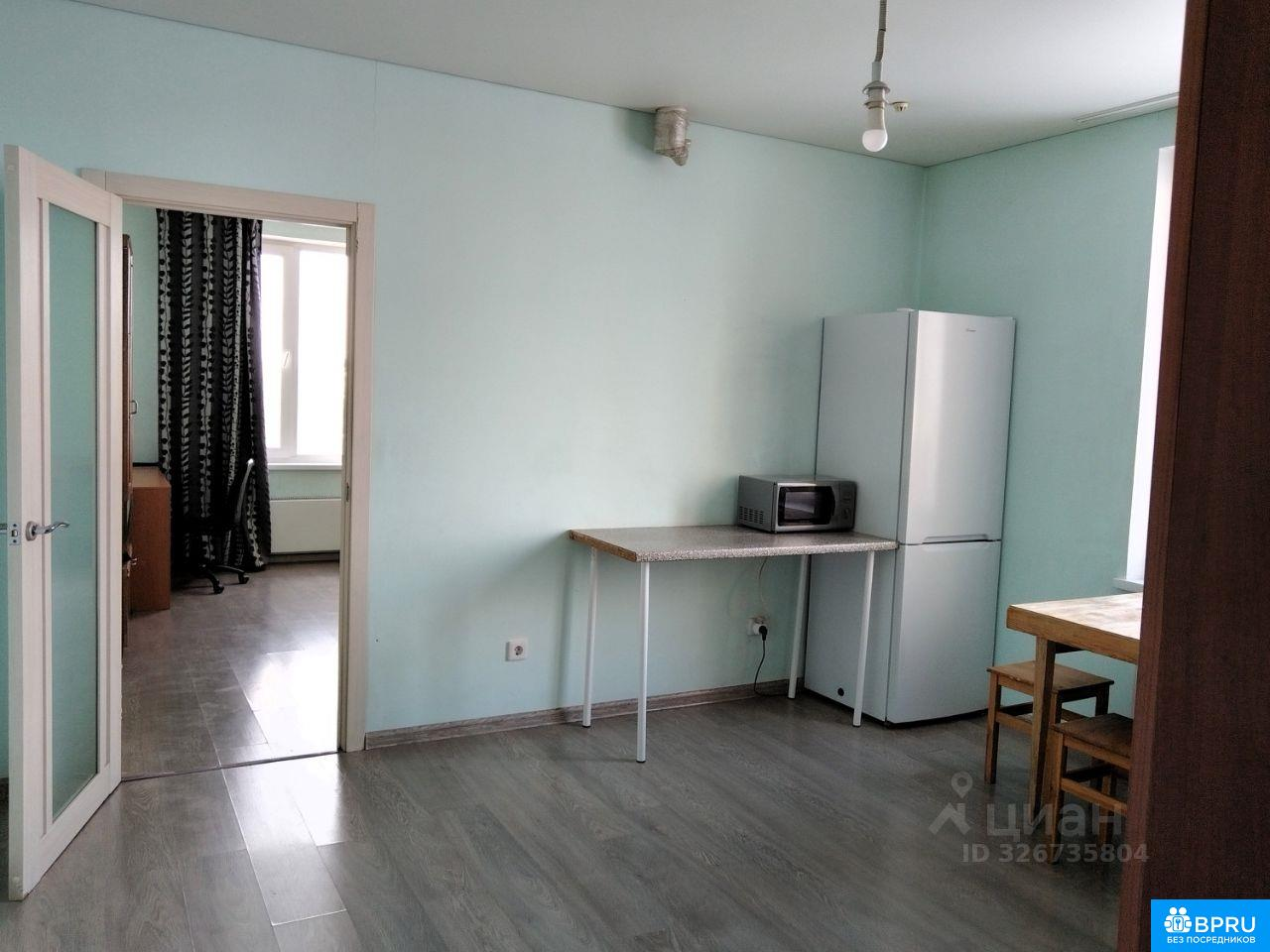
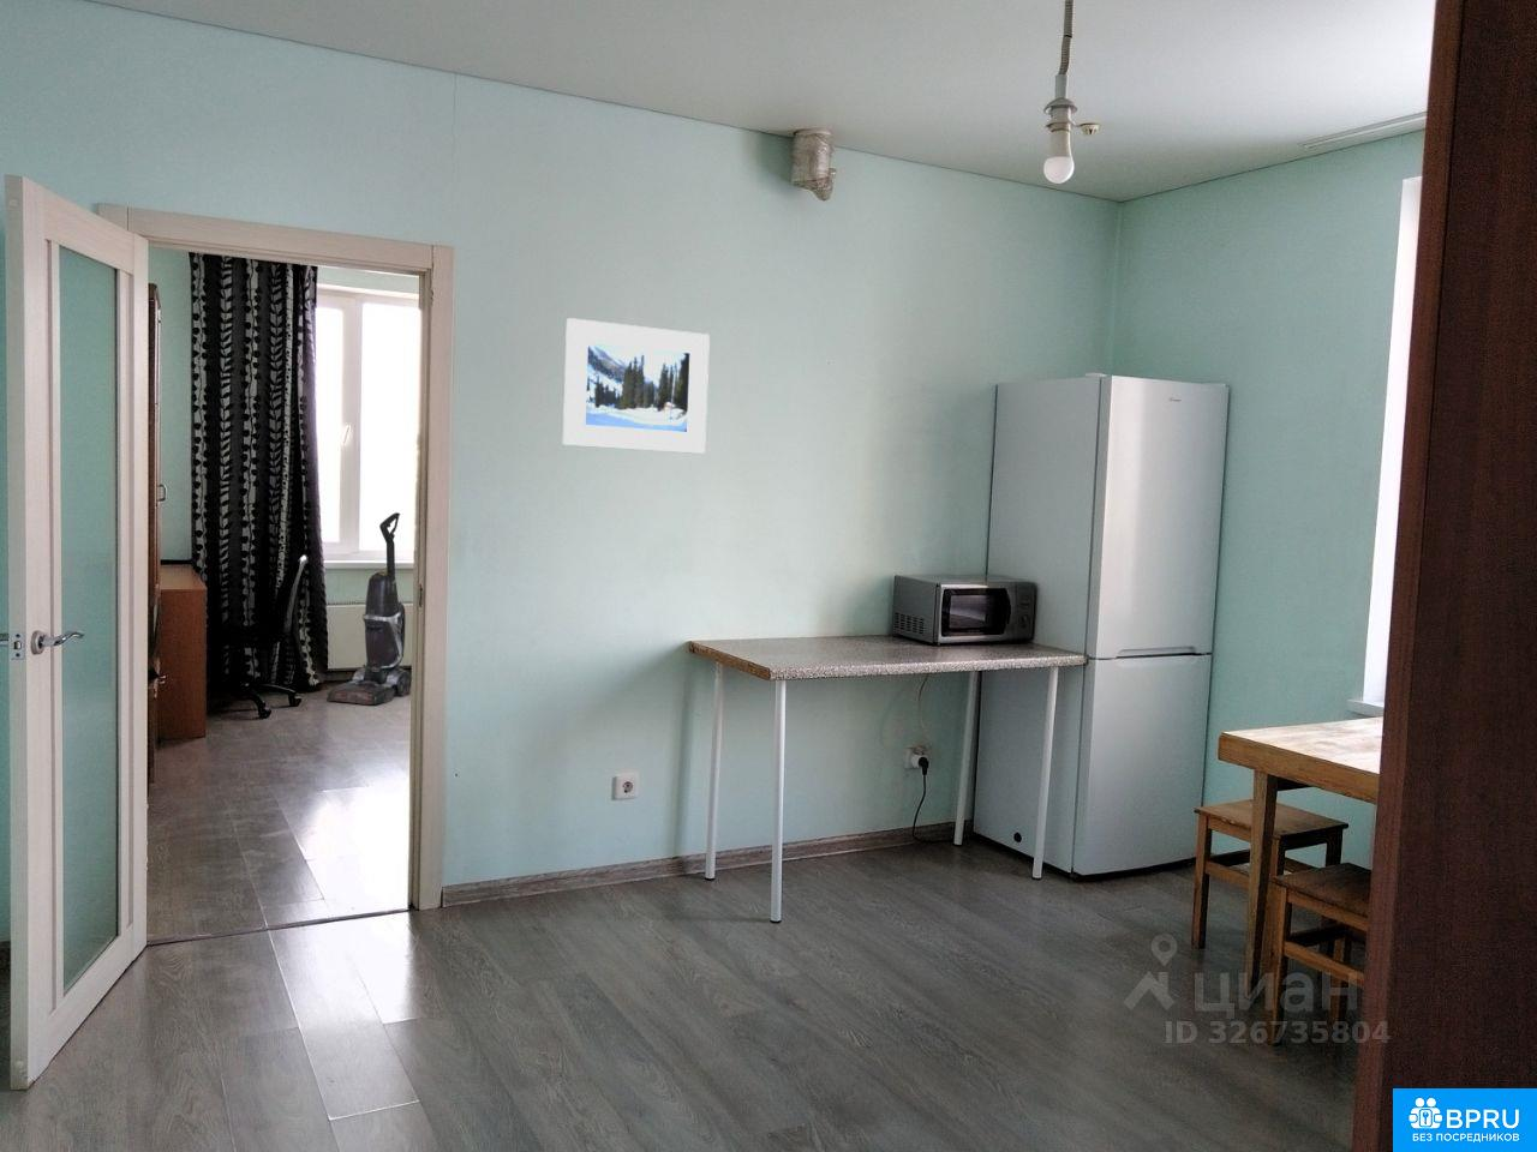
+ vacuum cleaner [326,511,411,705]
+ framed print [562,317,710,455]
